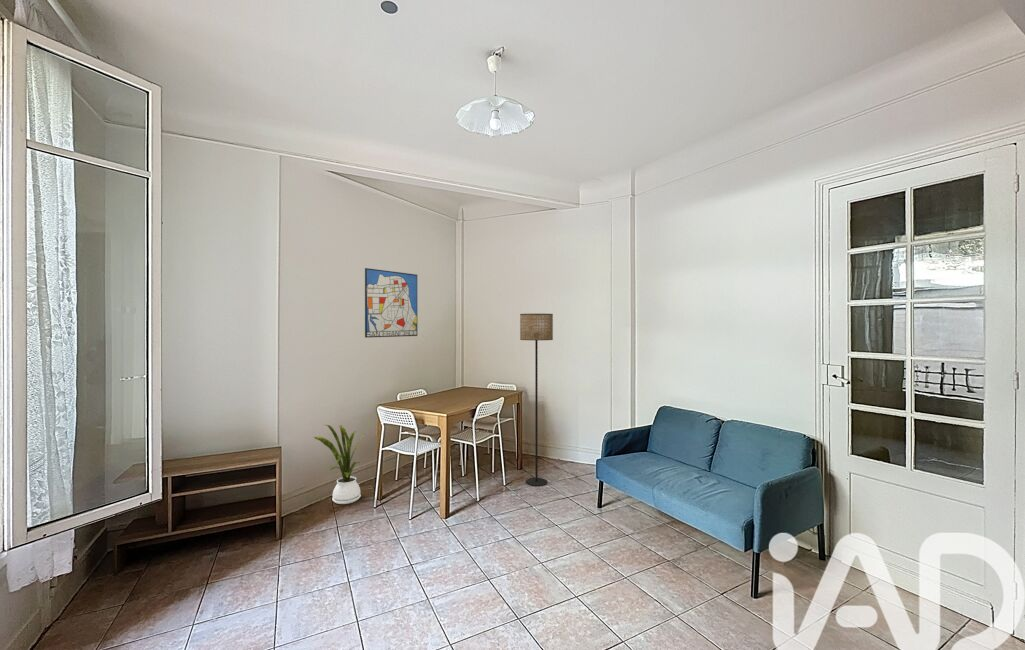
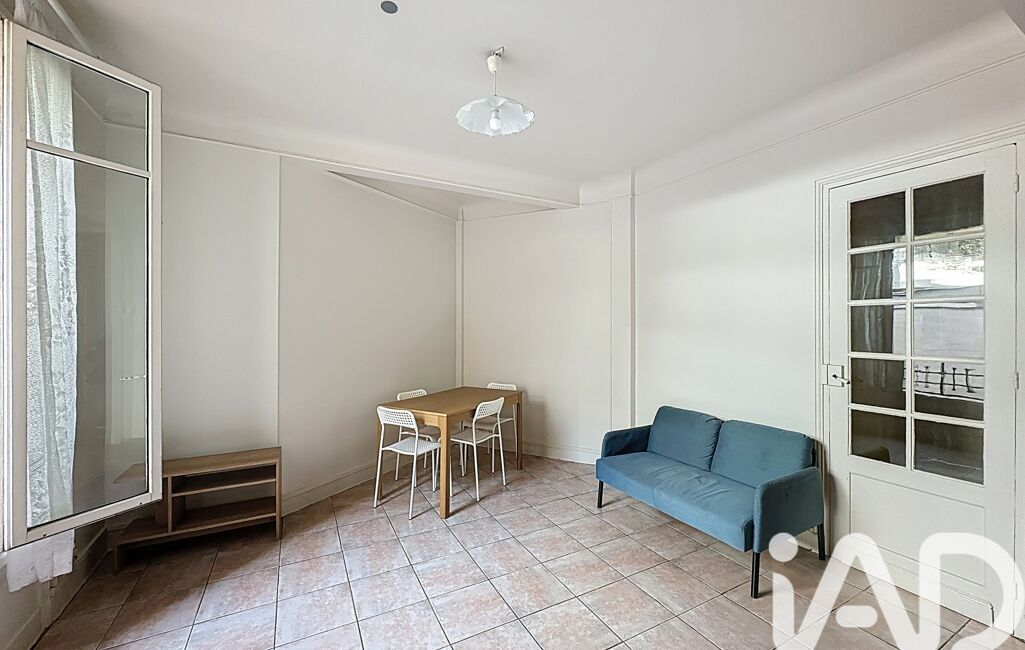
- floor lamp [519,313,554,487]
- house plant [313,424,366,505]
- wall art [364,267,418,339]
